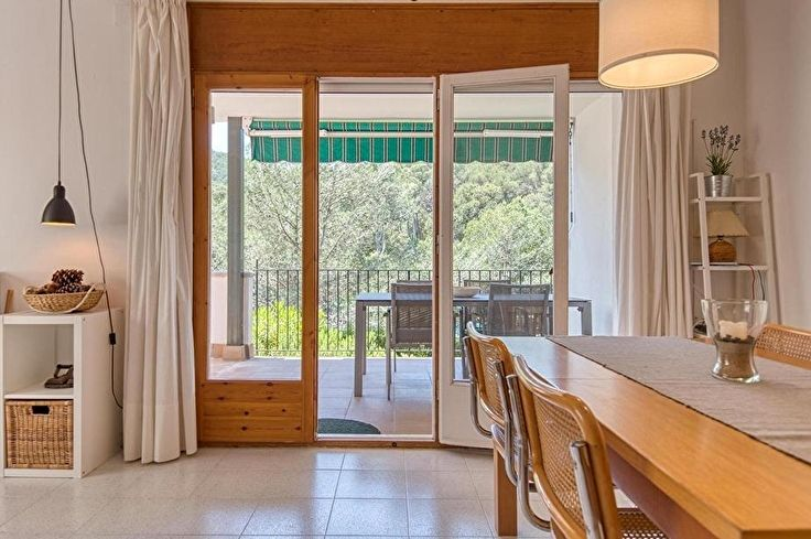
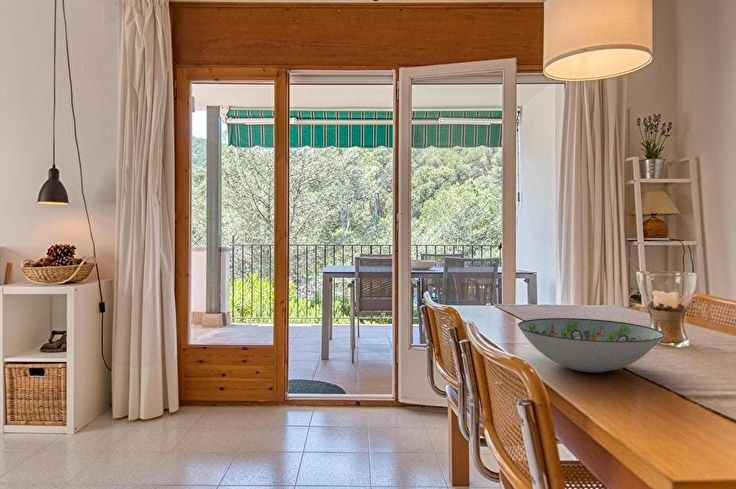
+ decorative bowl [517,317,665,374]
